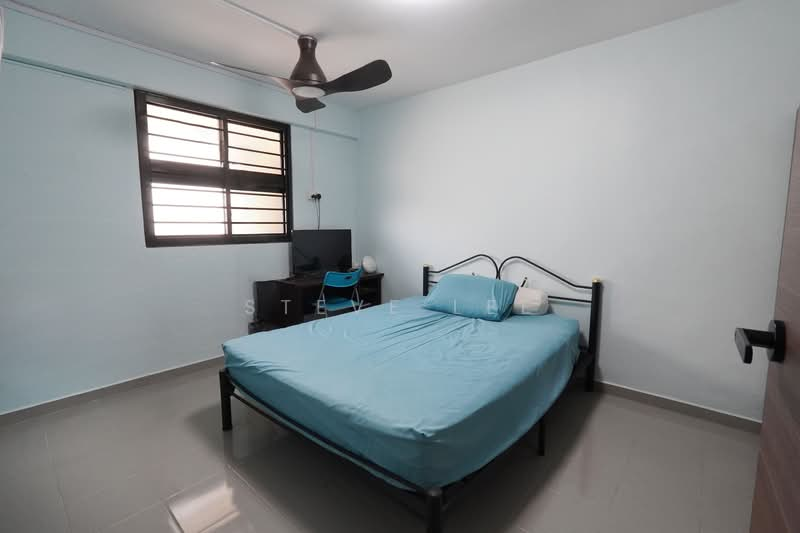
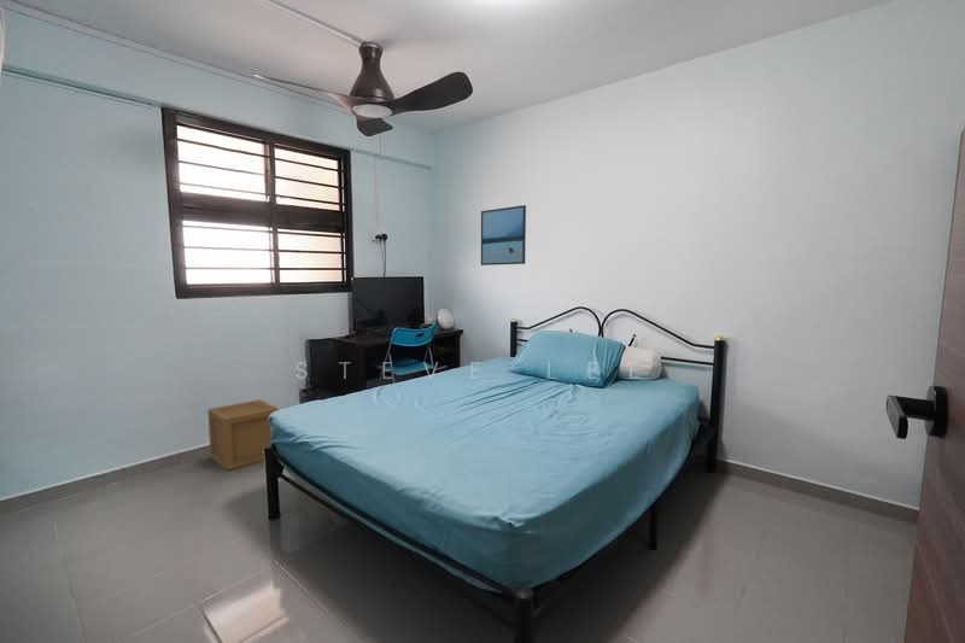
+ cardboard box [206,398,280,472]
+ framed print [480,204,527,267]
